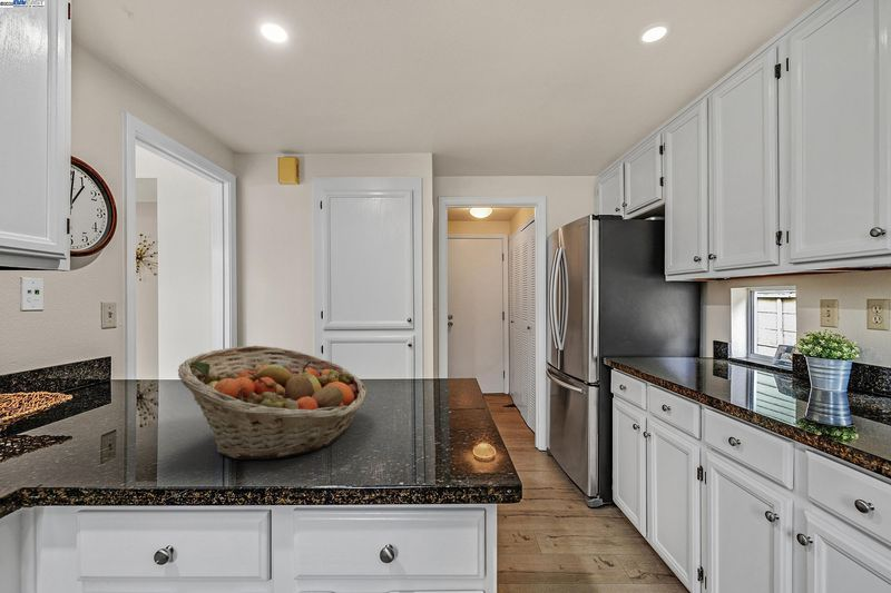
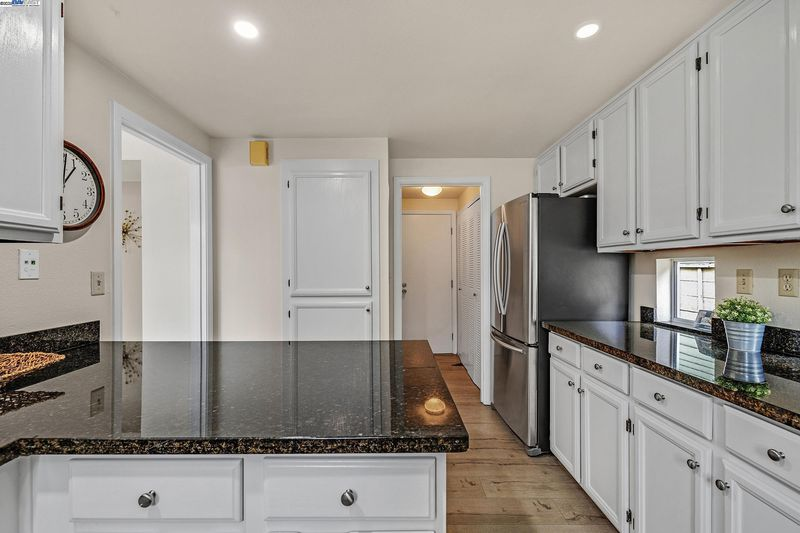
- fruit basket [177,345,368,461]
